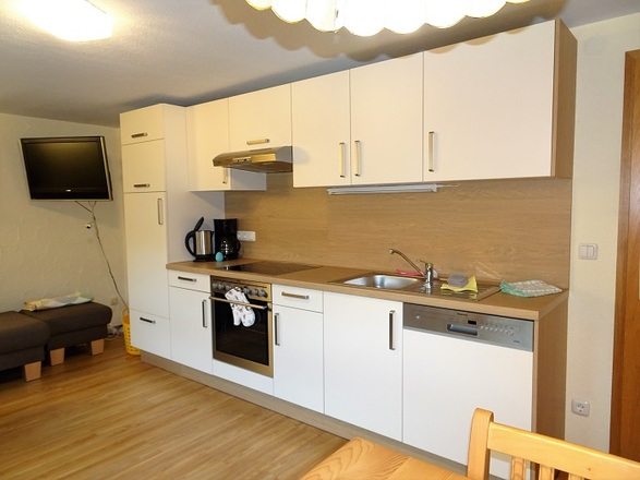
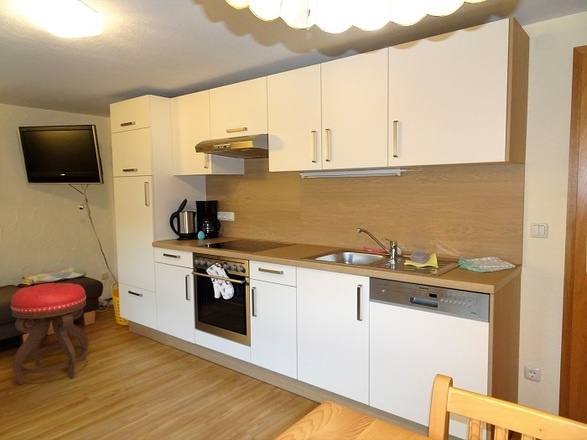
+ stool [10,282,89,386]
